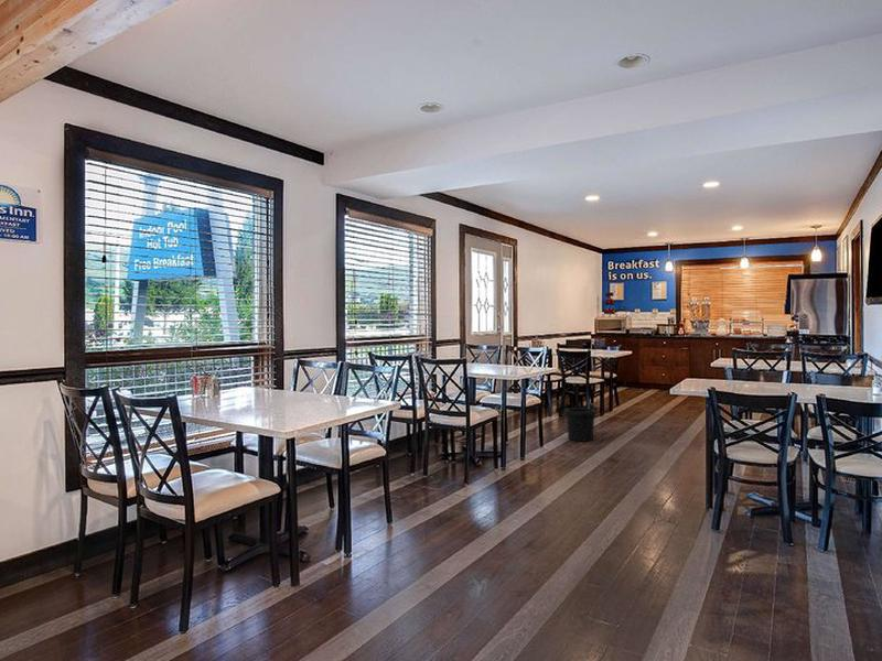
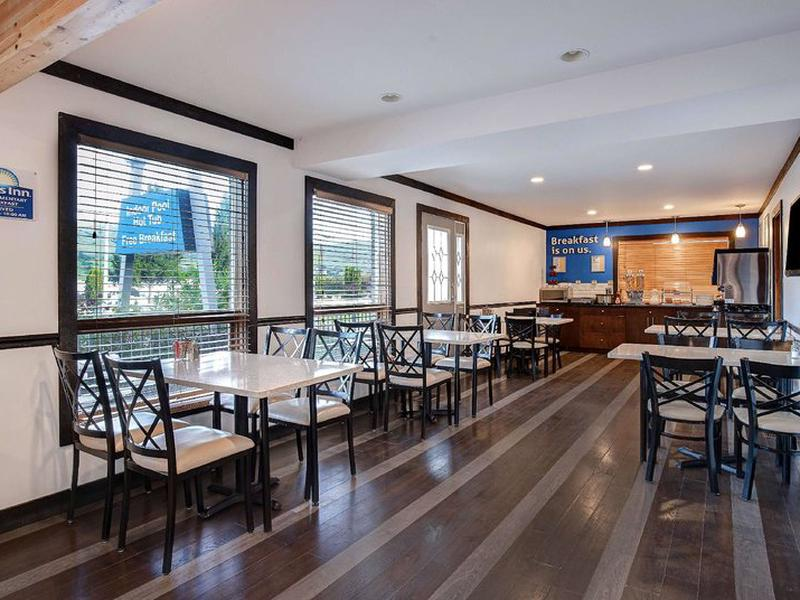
- trash can [563,407,599,443]
